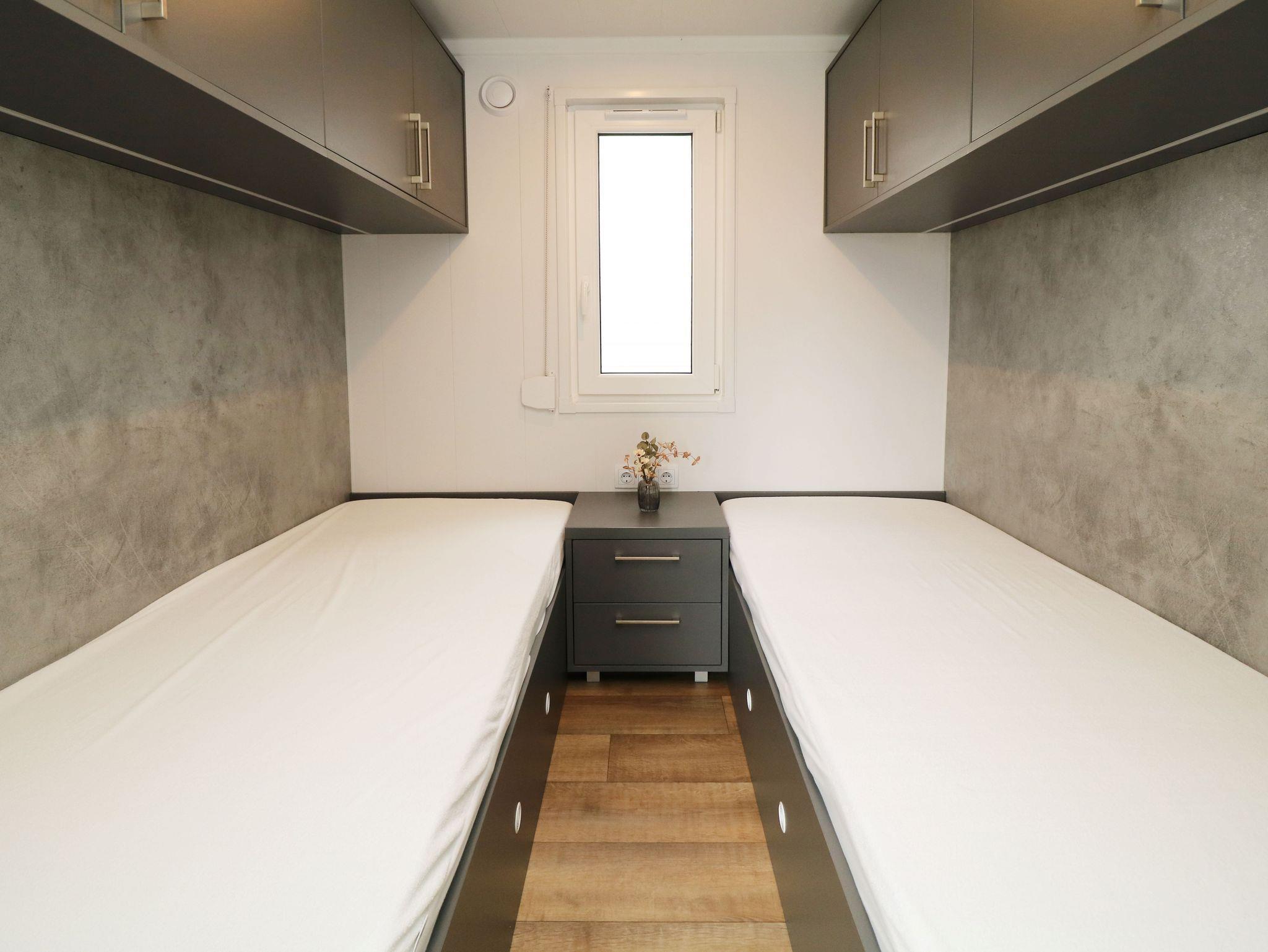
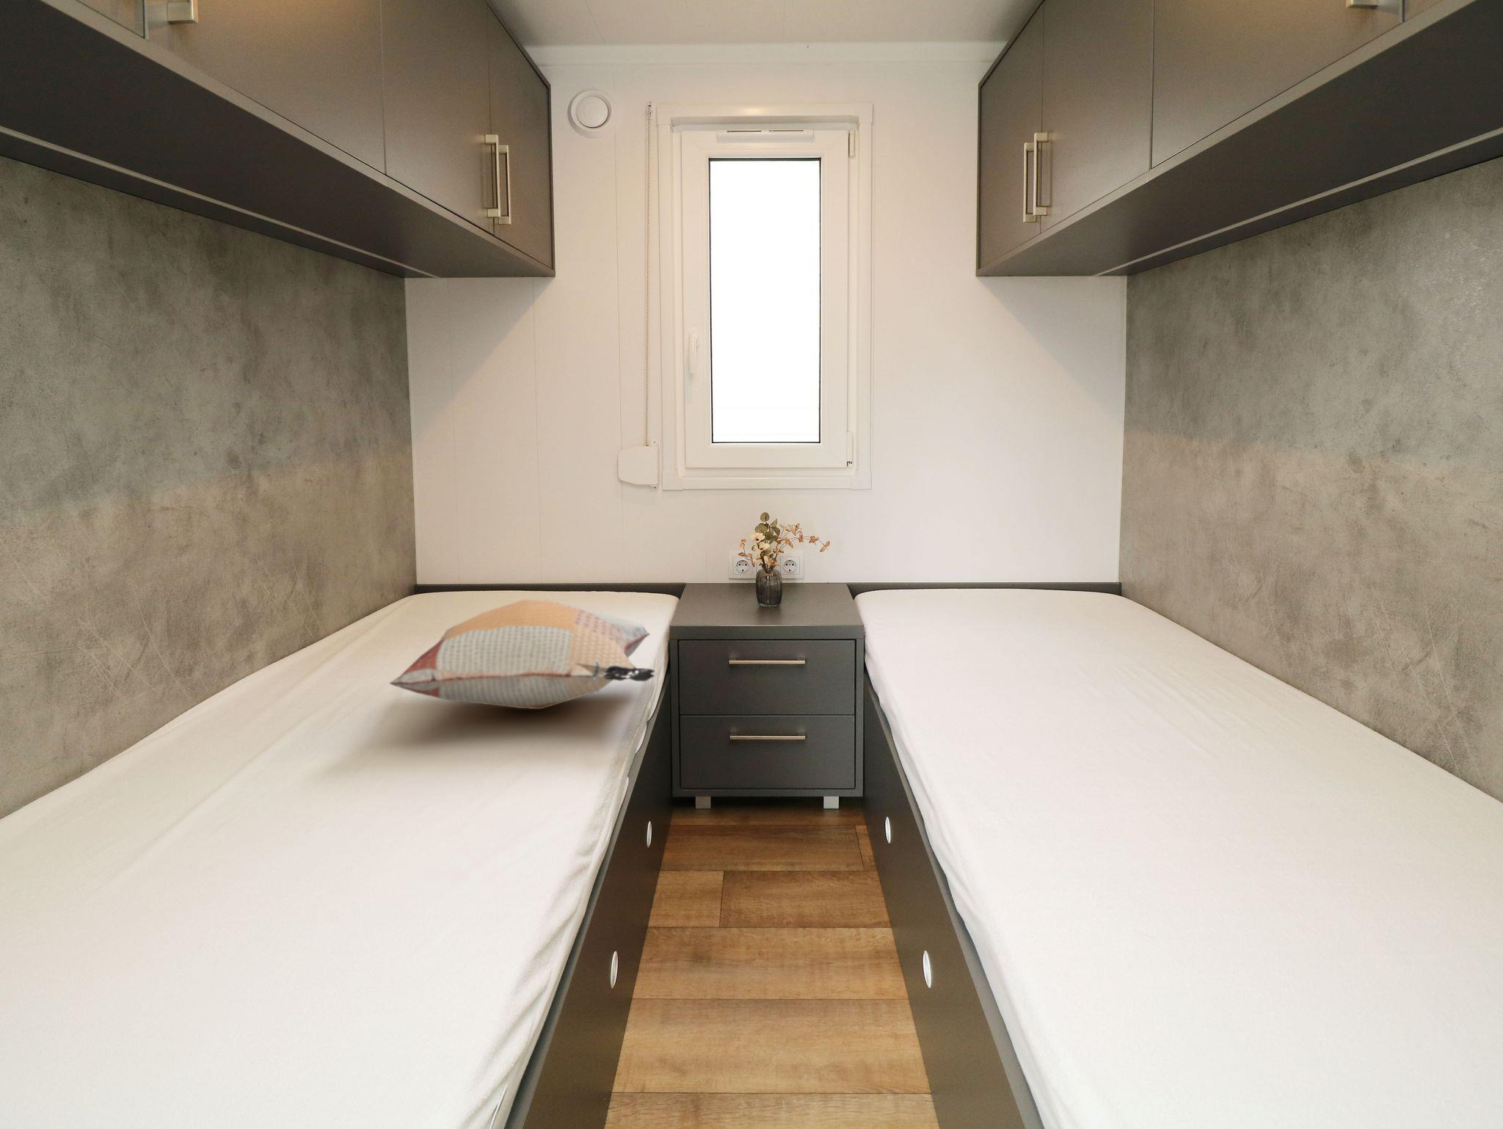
+ decorative pillow [389,599,655,710]
